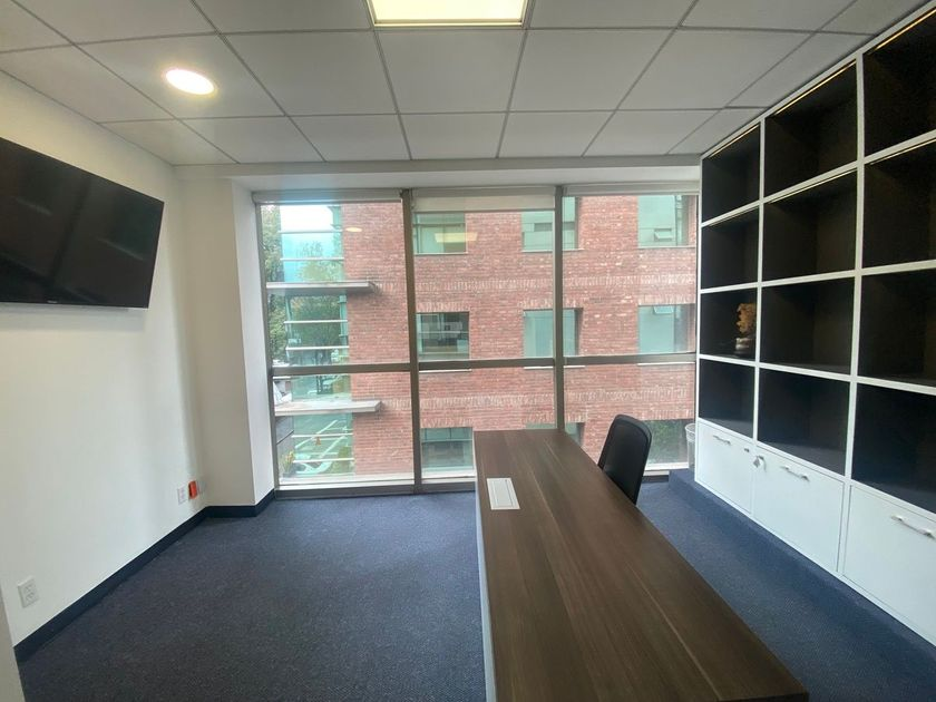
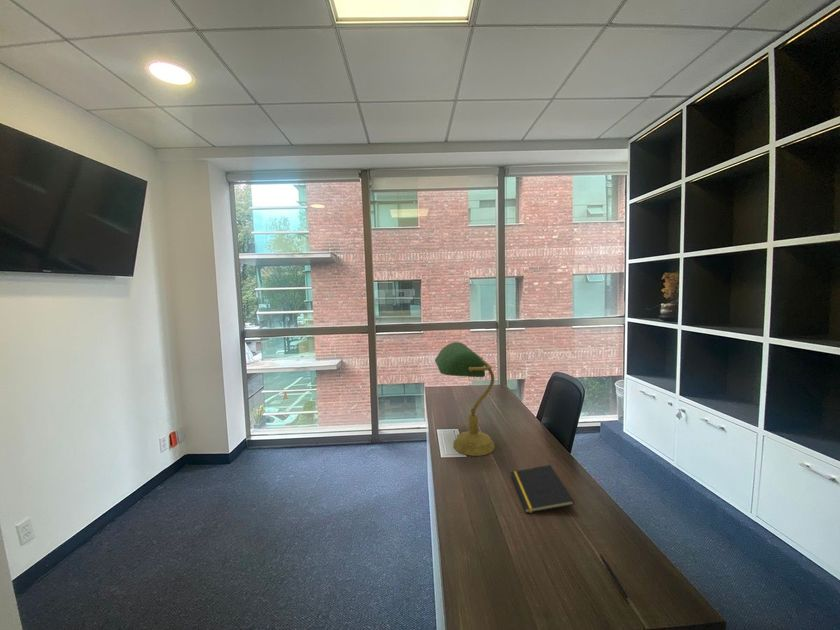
+ pen [599,554,629,599]
+ desk lamp [434,341,496,457]
+ notepad [510,464,576,514]
